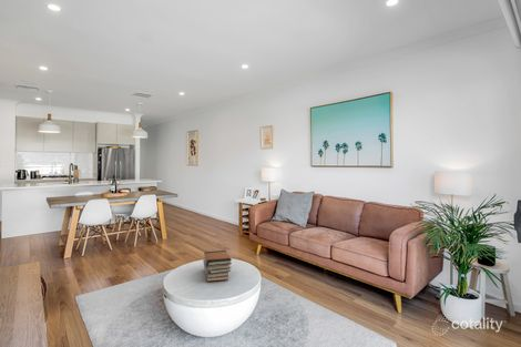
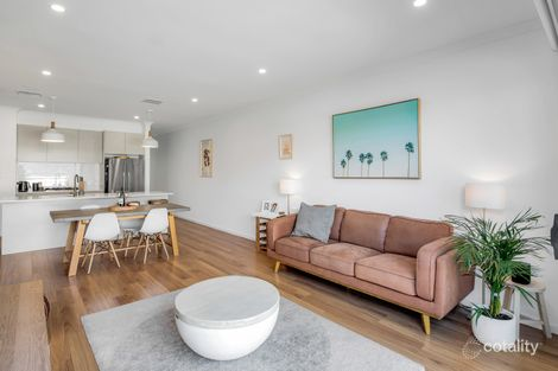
- book stack [202,249,233,283]
